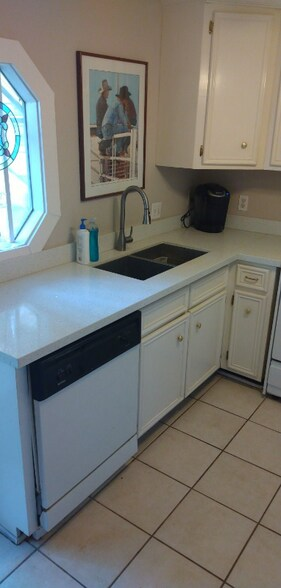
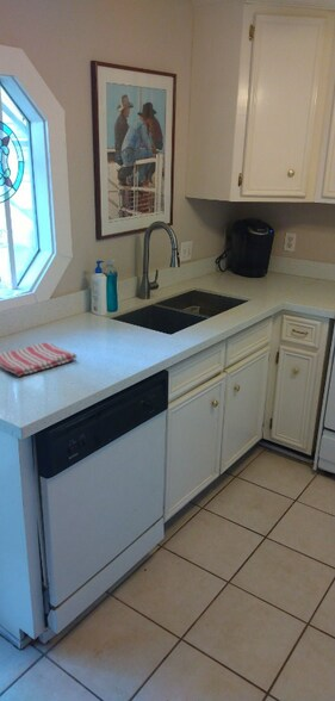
+ dish towel [0,341,77,378]
